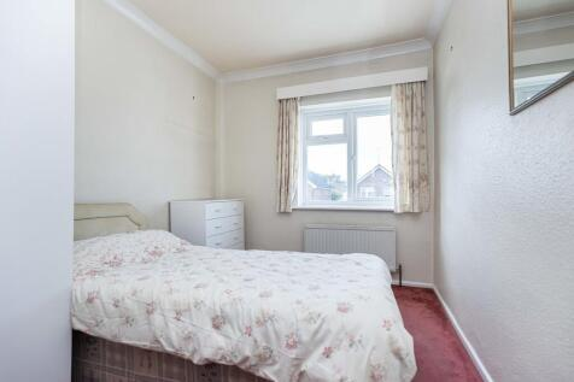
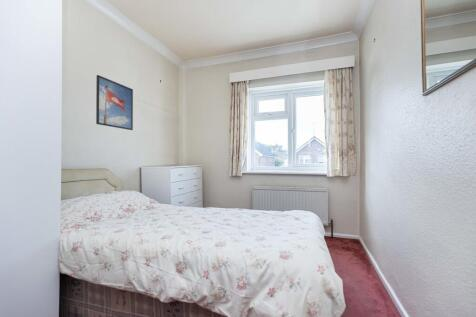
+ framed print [95,74,134,131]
